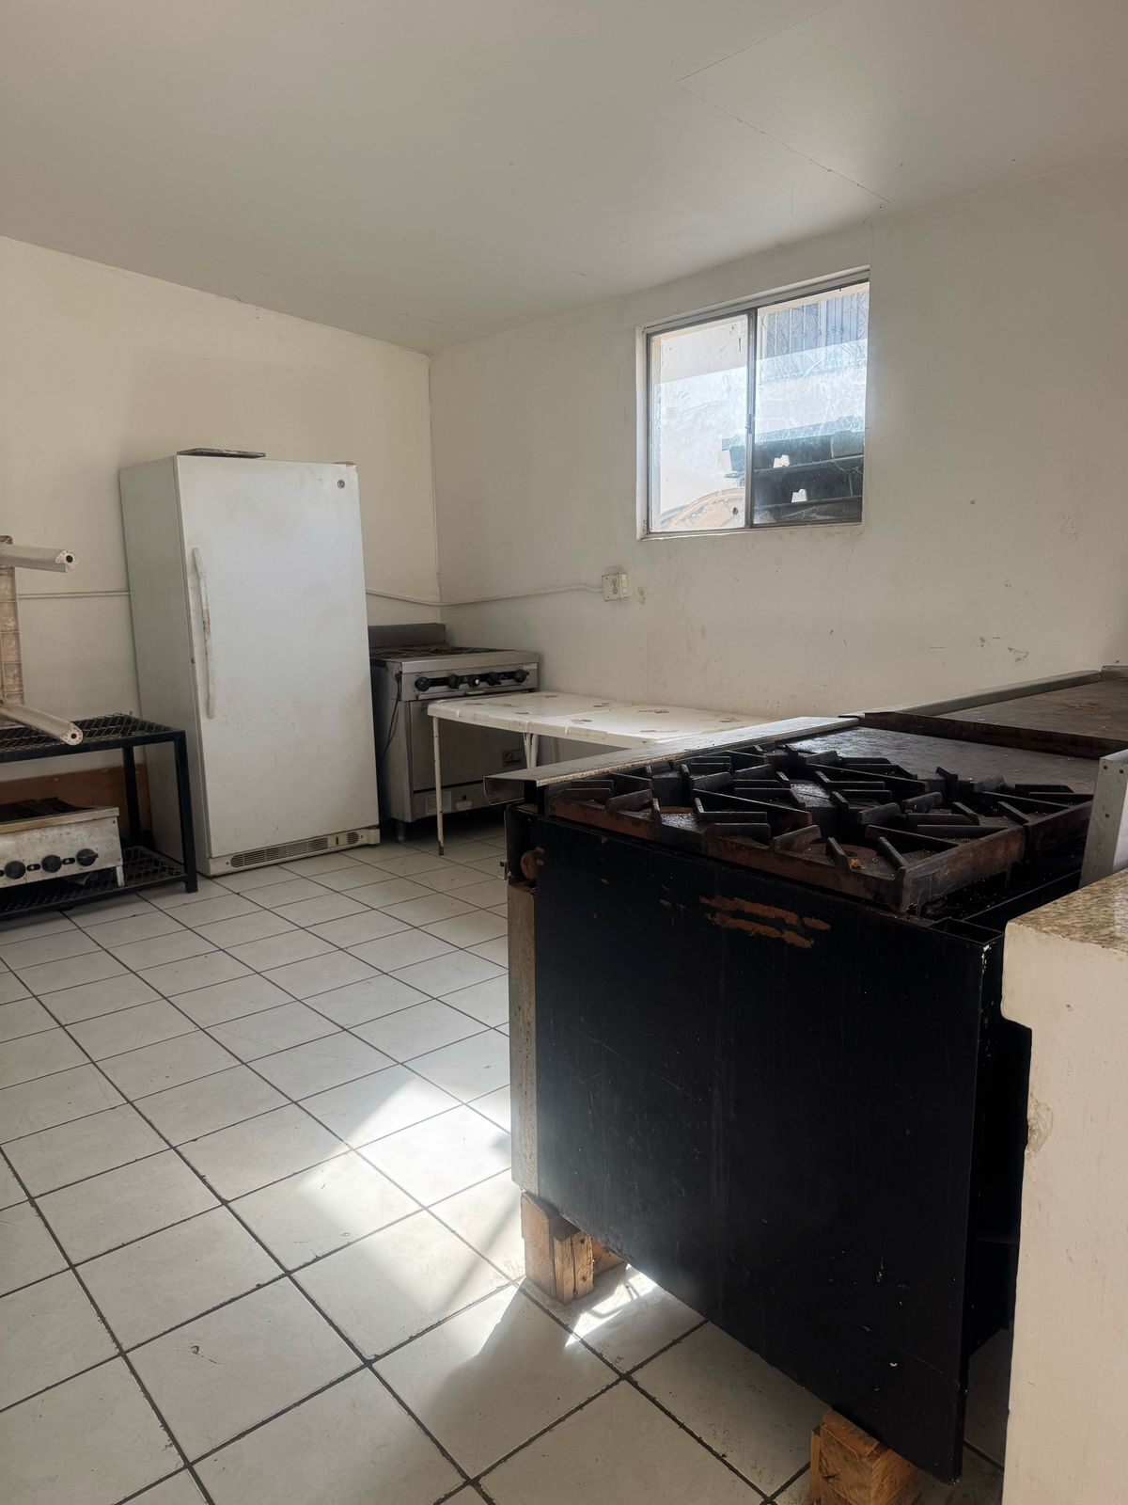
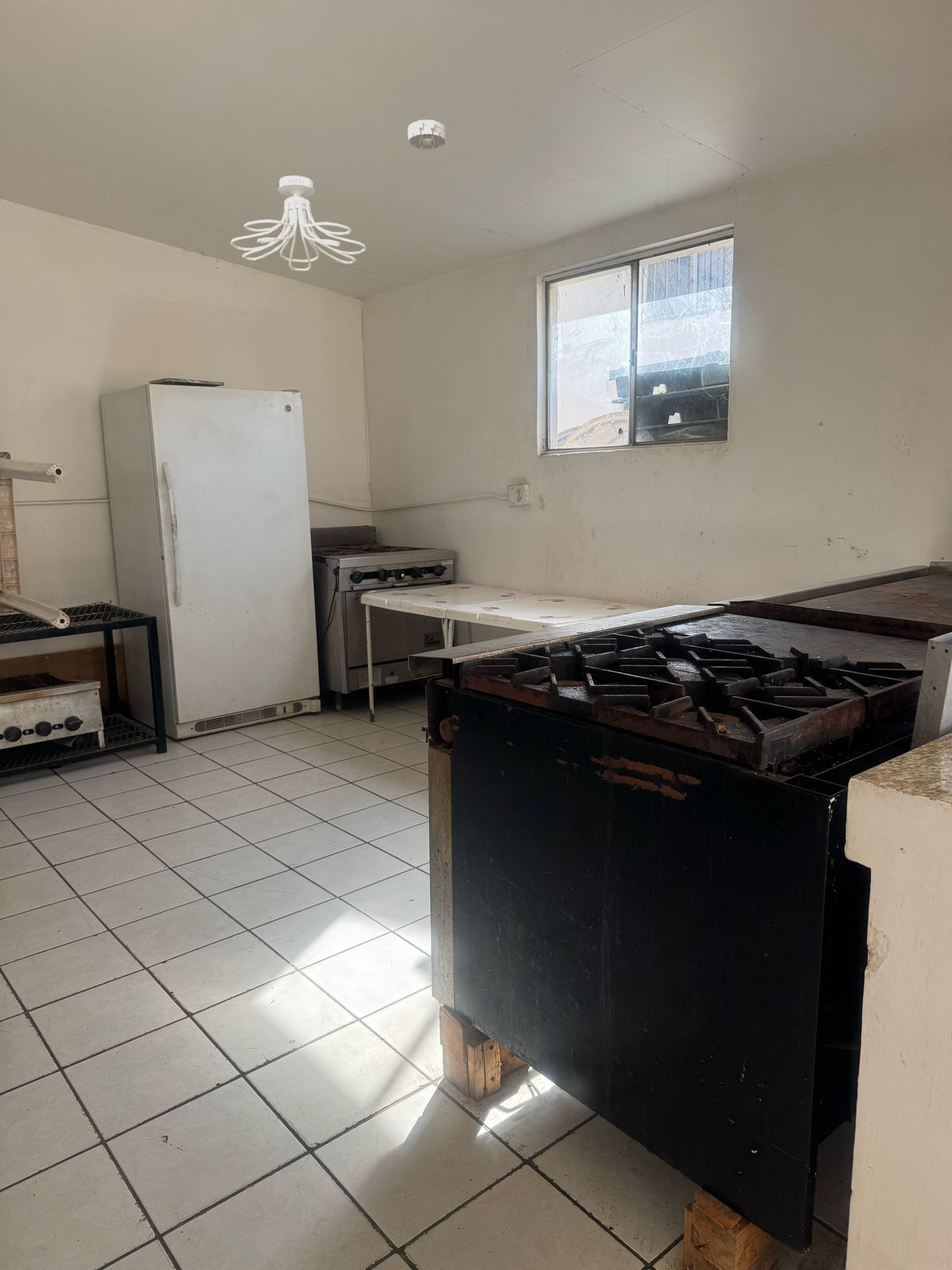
+ ceiling light fixture [229,175,367,272]
+ smoke detector [407,119,447,150]
